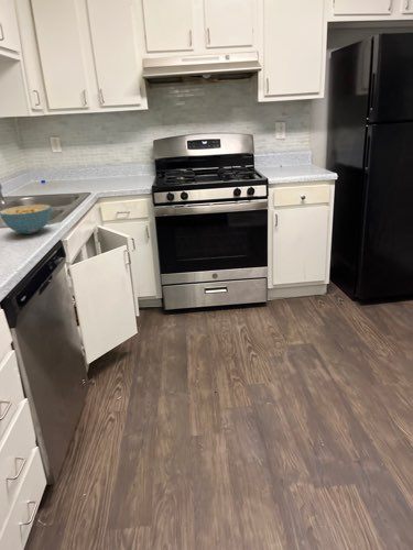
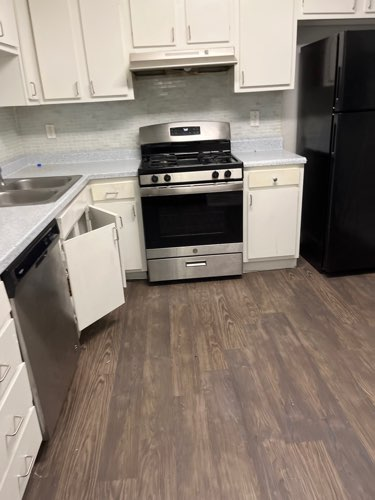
- cereal bowl [0,204,53,235]
